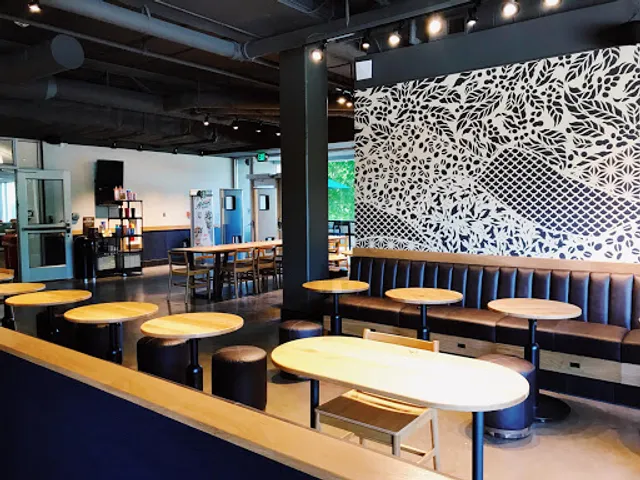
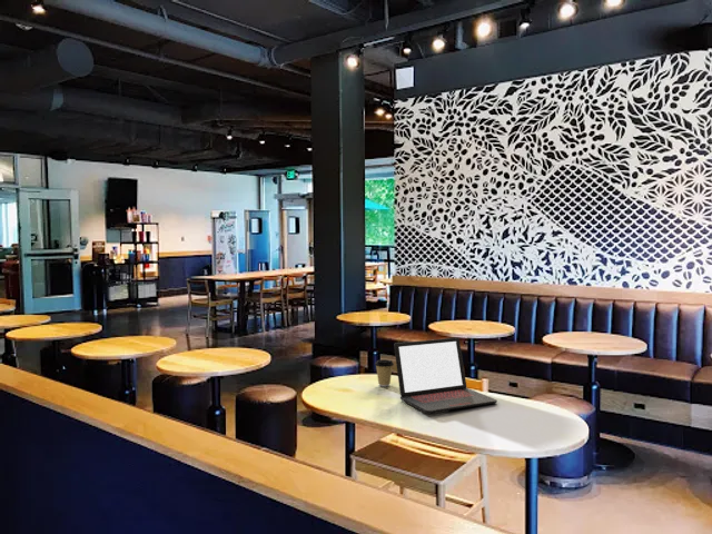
+ coffee cup [374,358,395,387]
+ laptop [393,337,498,414]
